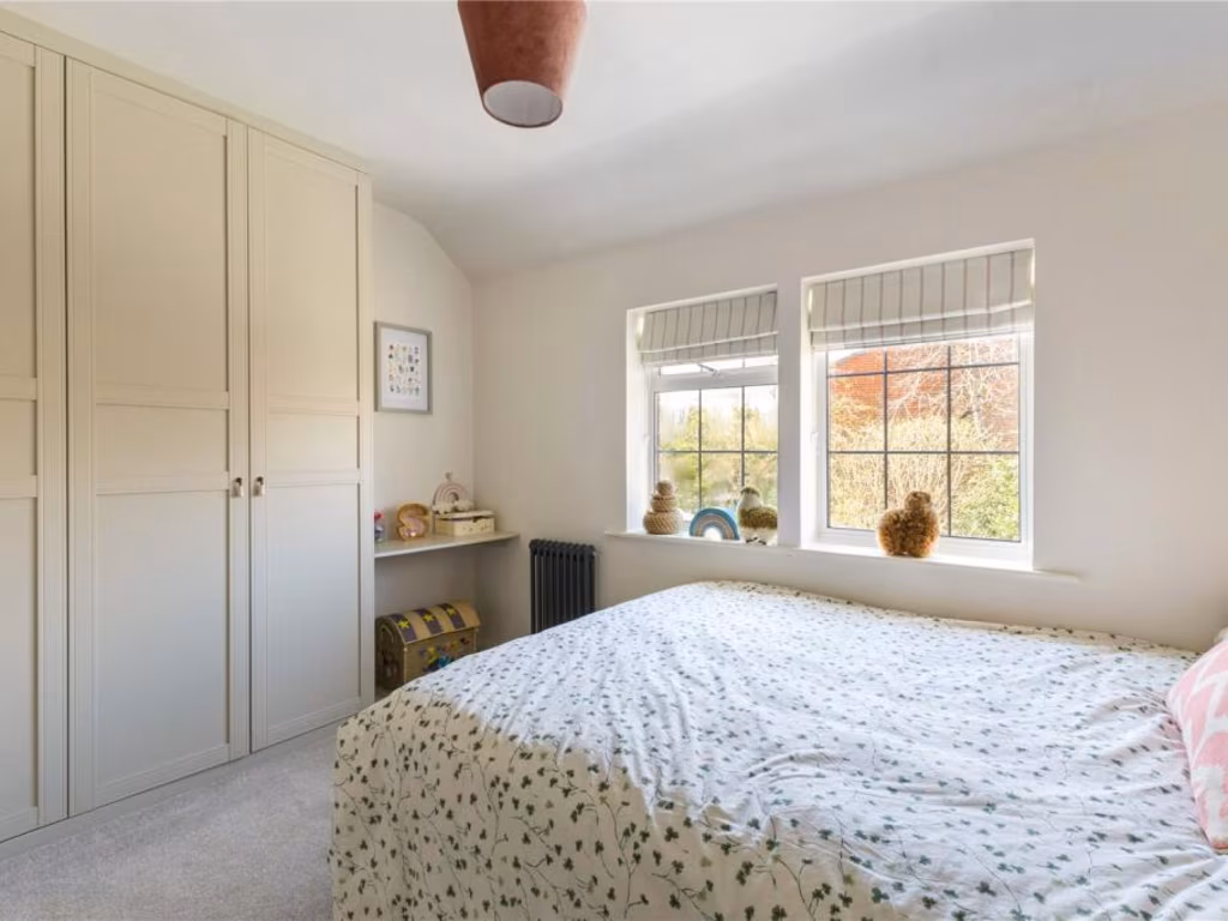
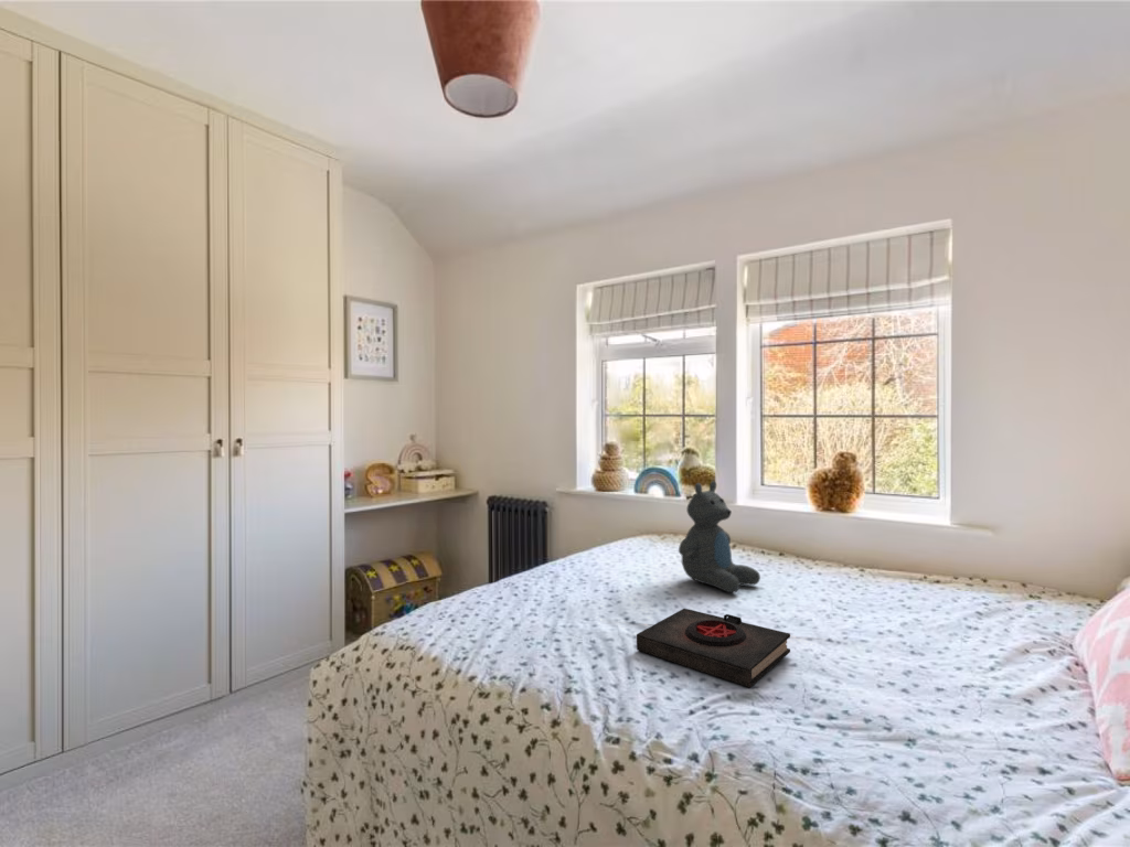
+ teddy bear [678,480,761,594]
+ book [636,608,791,688]
